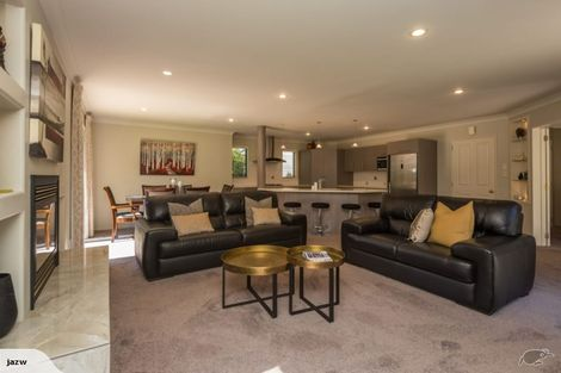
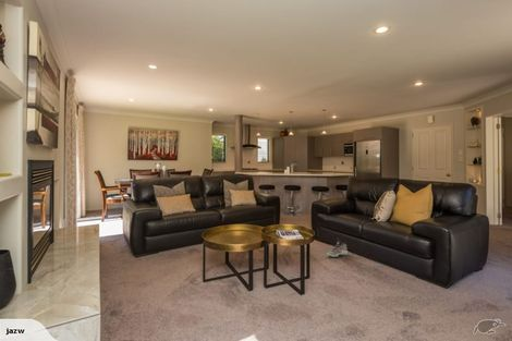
+ sneaker [326,238,349,258]
